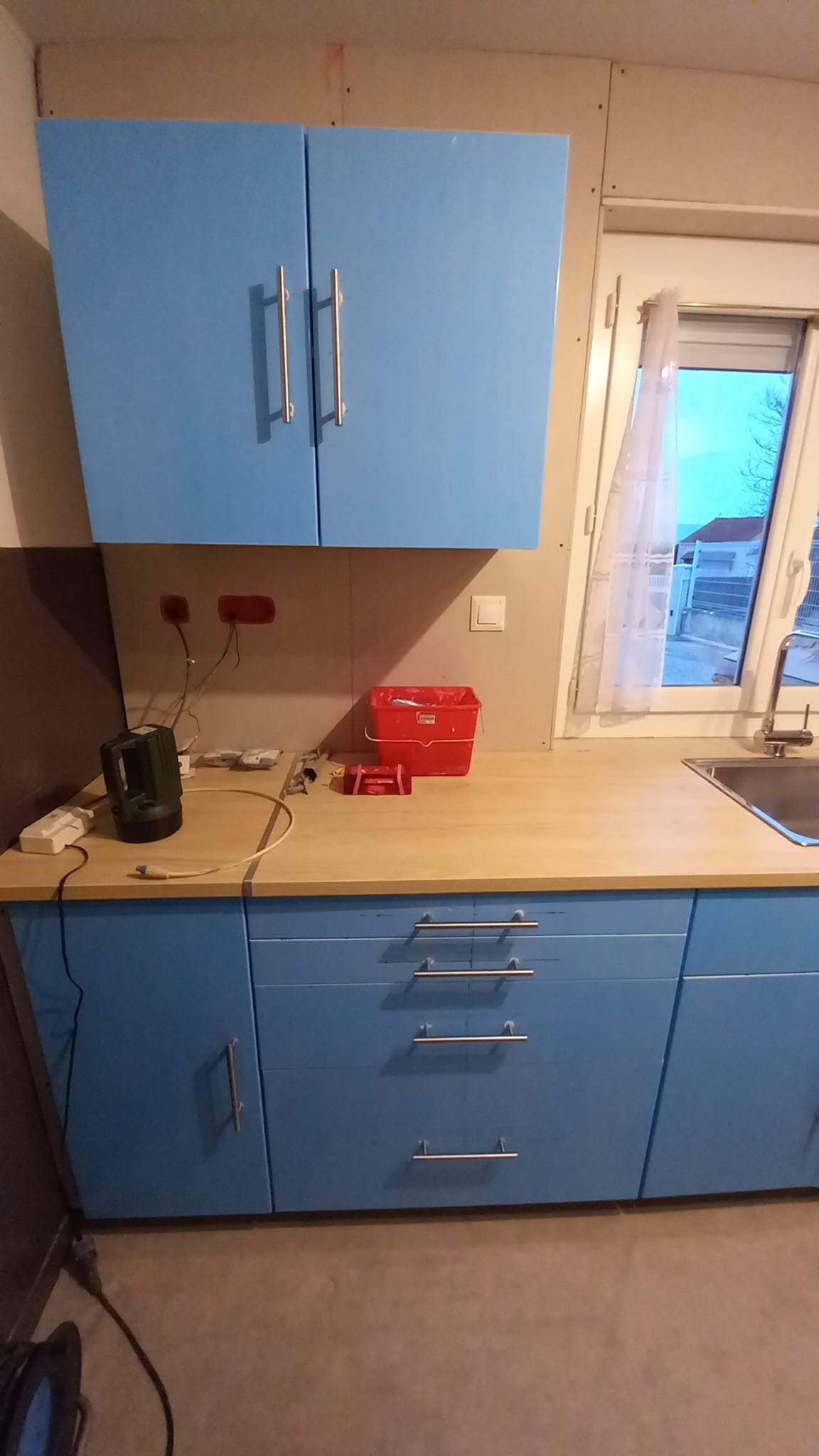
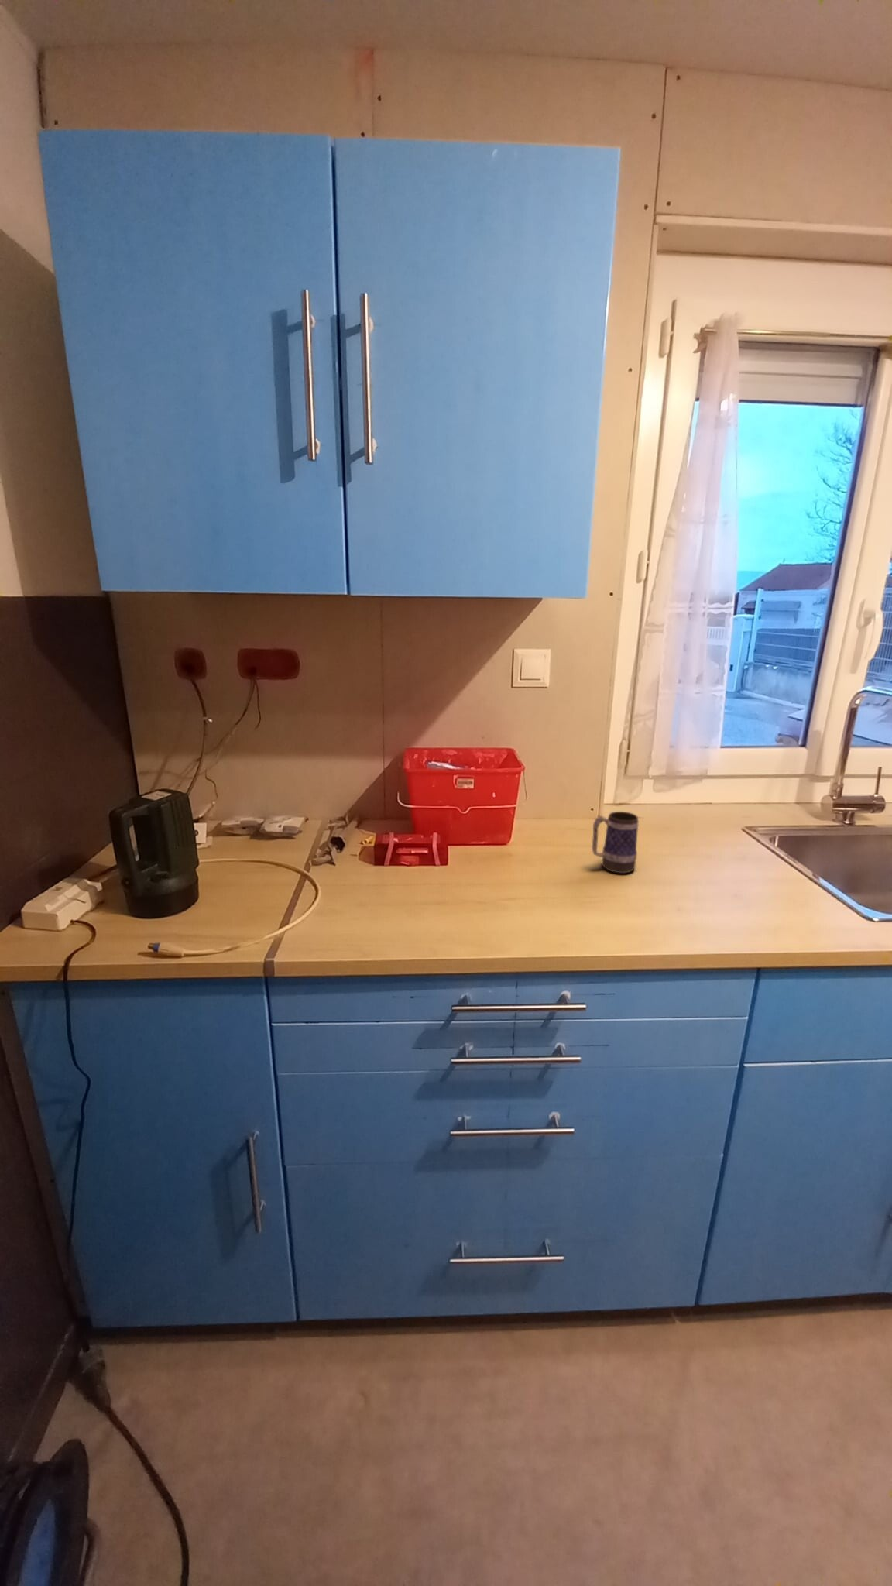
+ mug [591,810,639,875]
